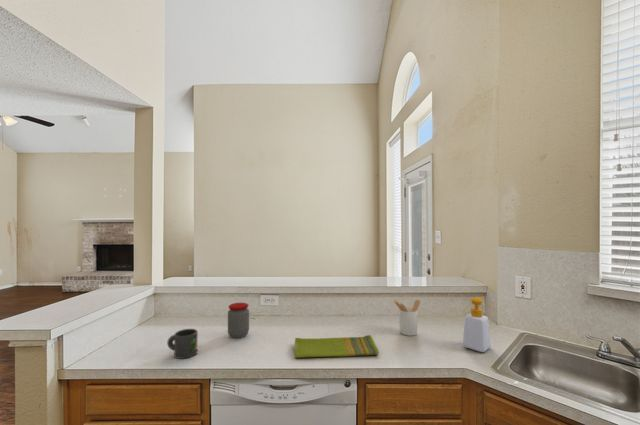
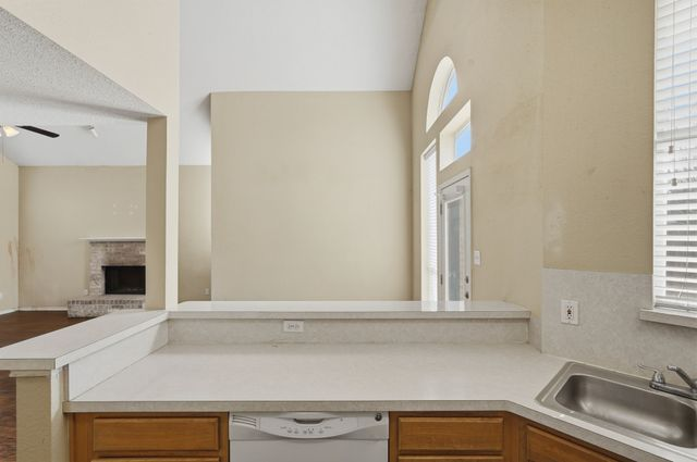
- soap bottle [462,296,492,353]
- dish towel [294,334,380,359]
- mug [166,328,199,360]
- utensil holder [393,299,421,337]
- jar [227,302,250,339]
